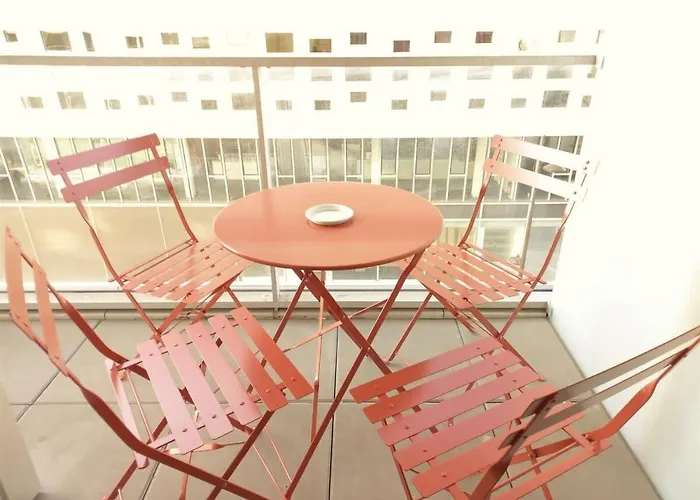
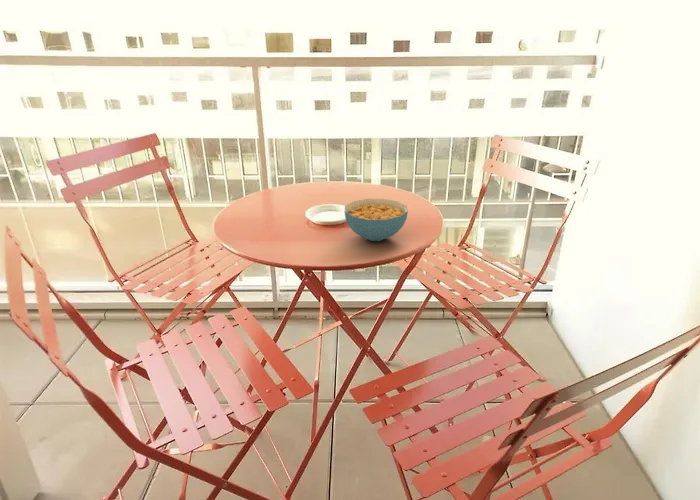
+ cereal bowl [344,198,409,242]
